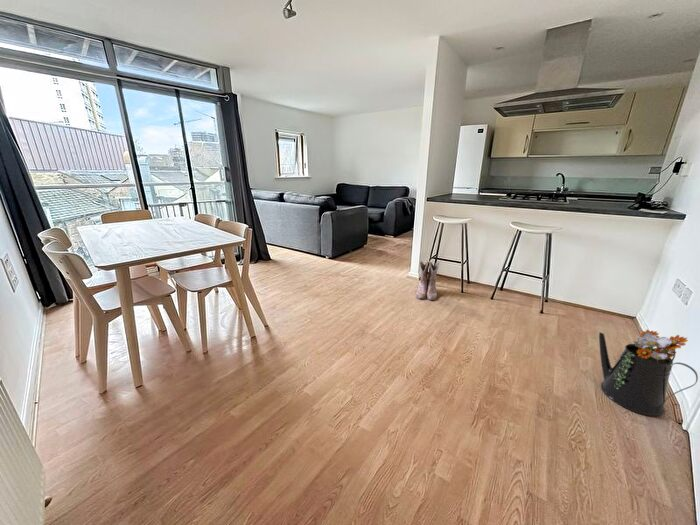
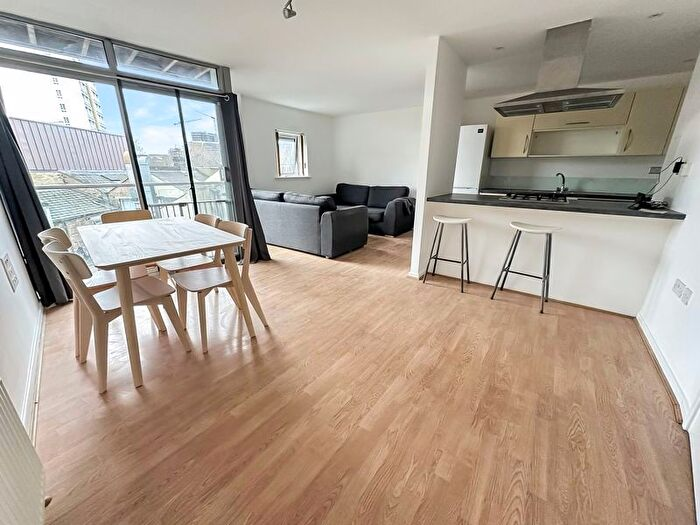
- watering can [598,329,699,417]
- boots [415,260,440,301]
